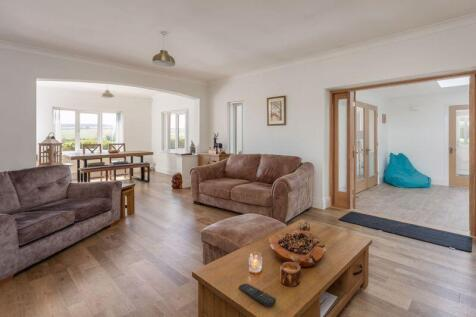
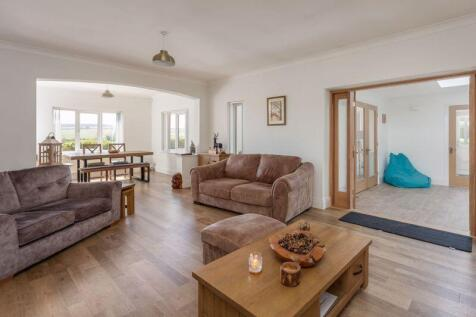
- remote control [238,282,277,307]
